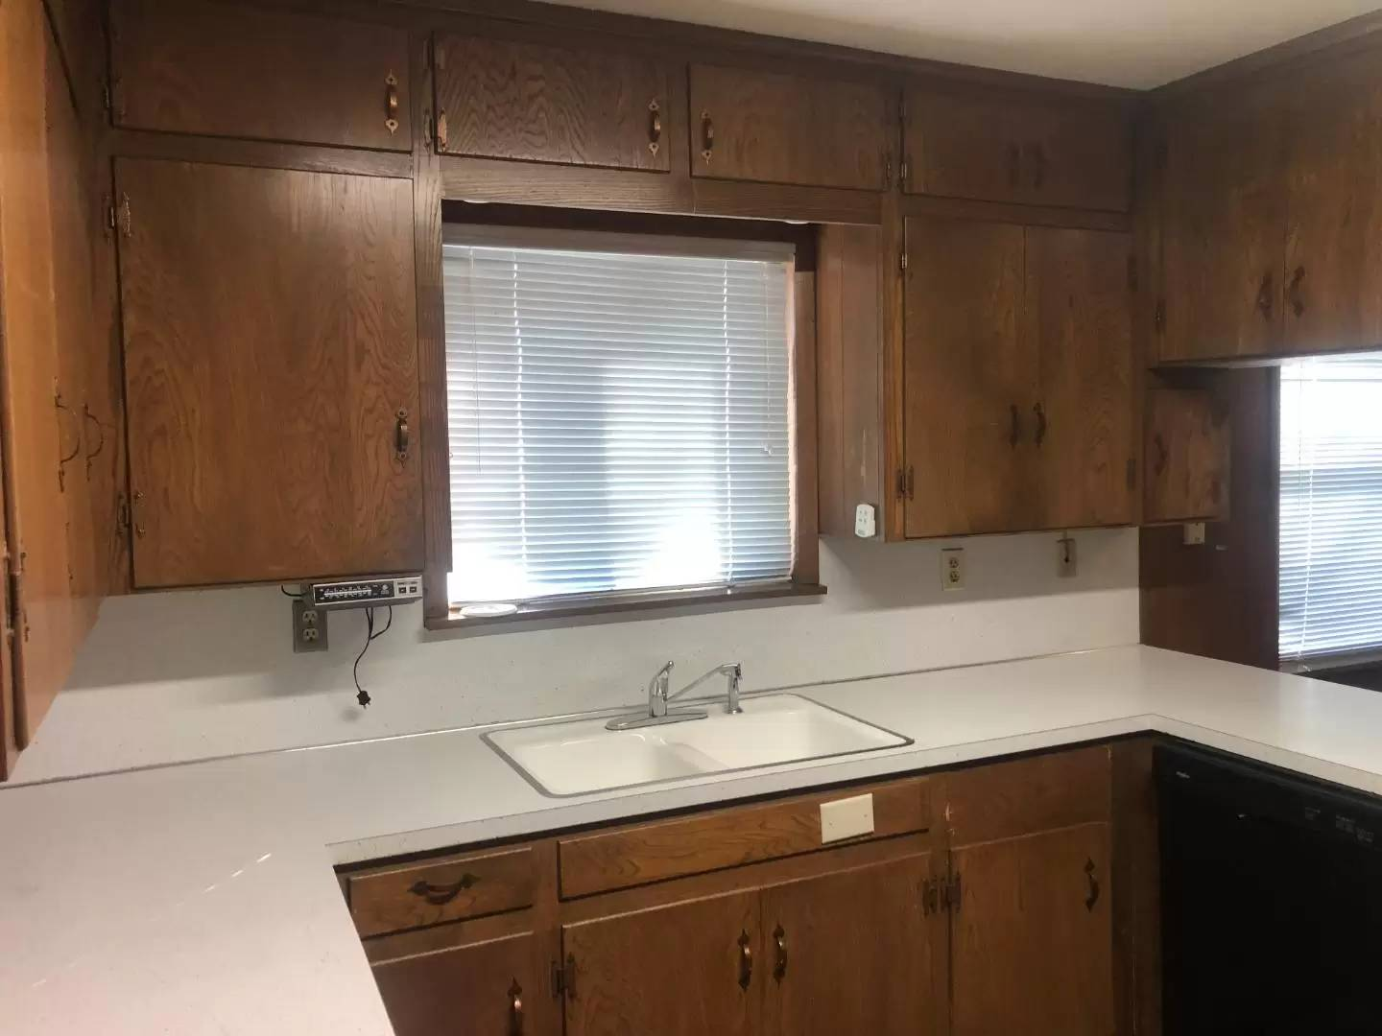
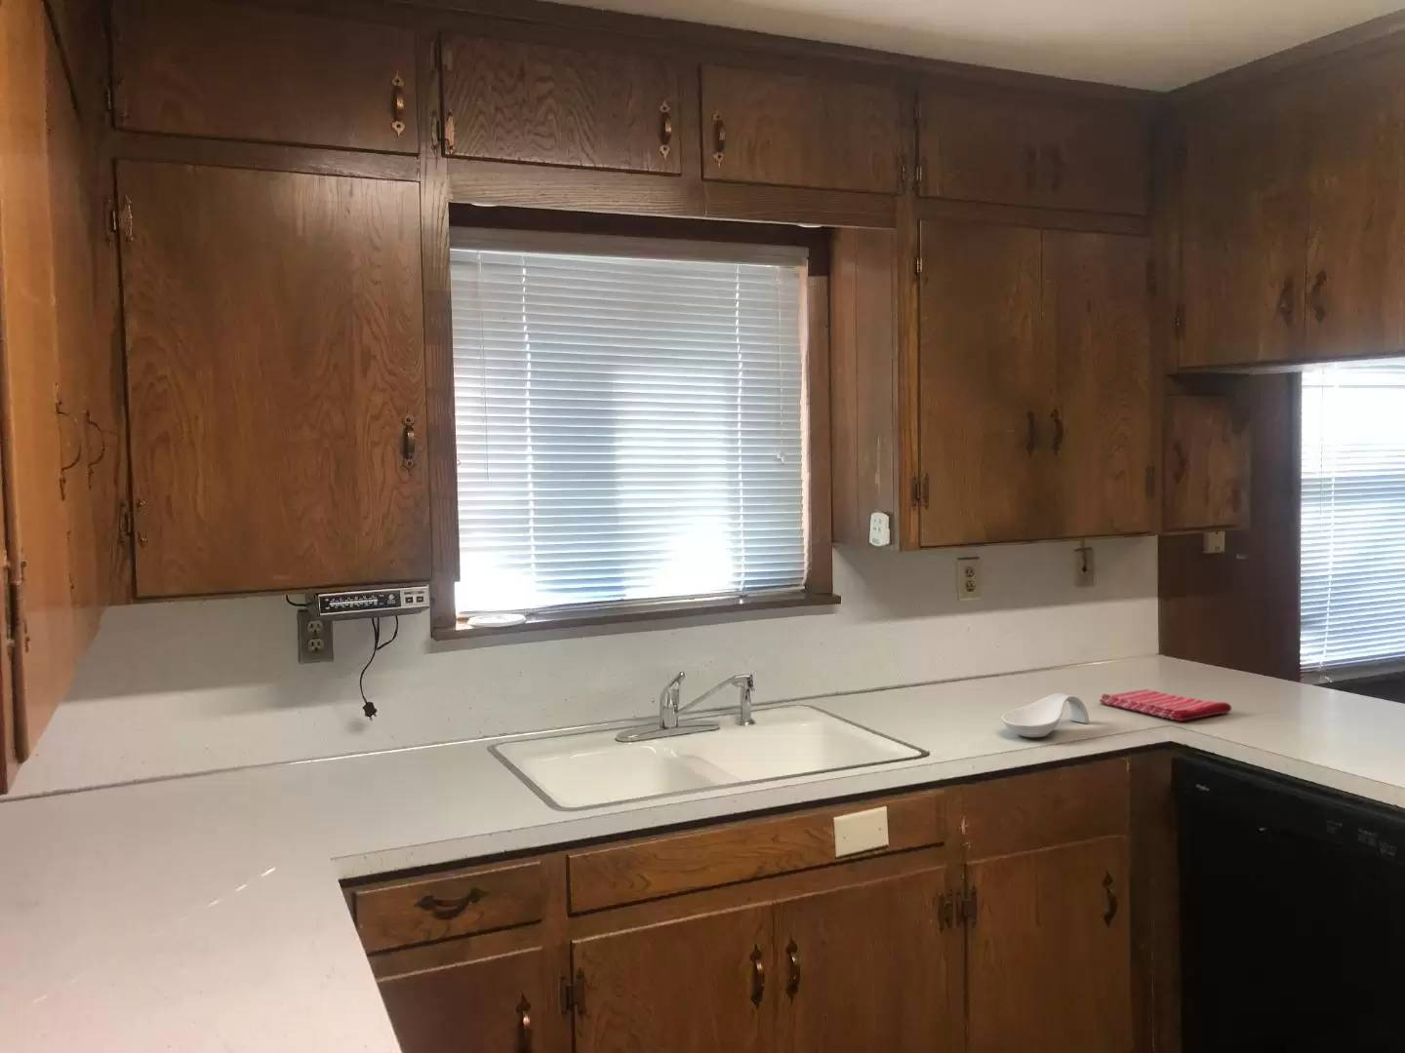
+ dish towel [1099,688,1232,722]
+ spoon rest [1001,692,1090,738]
